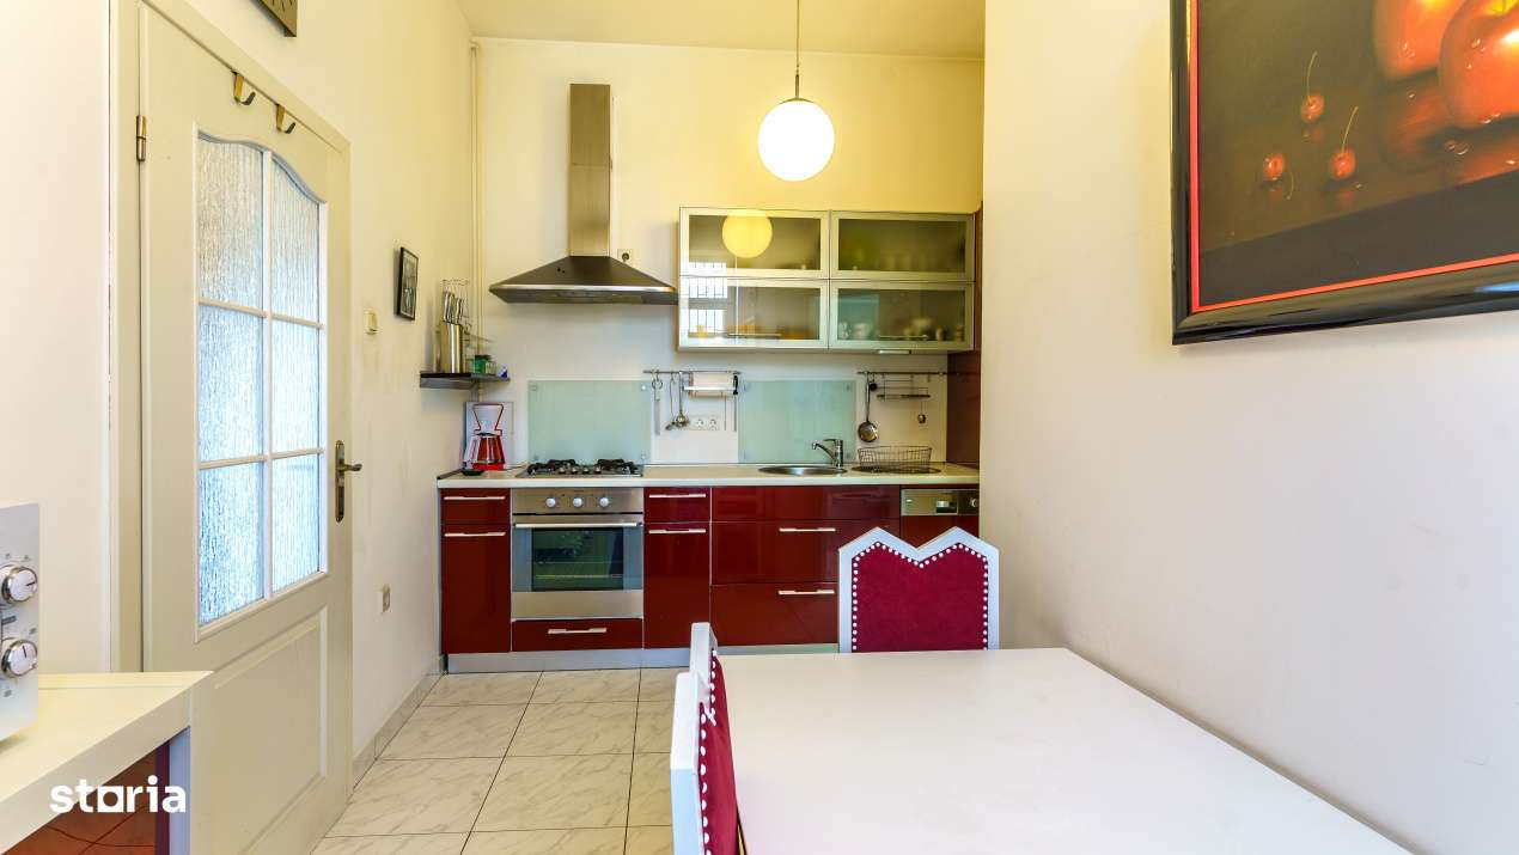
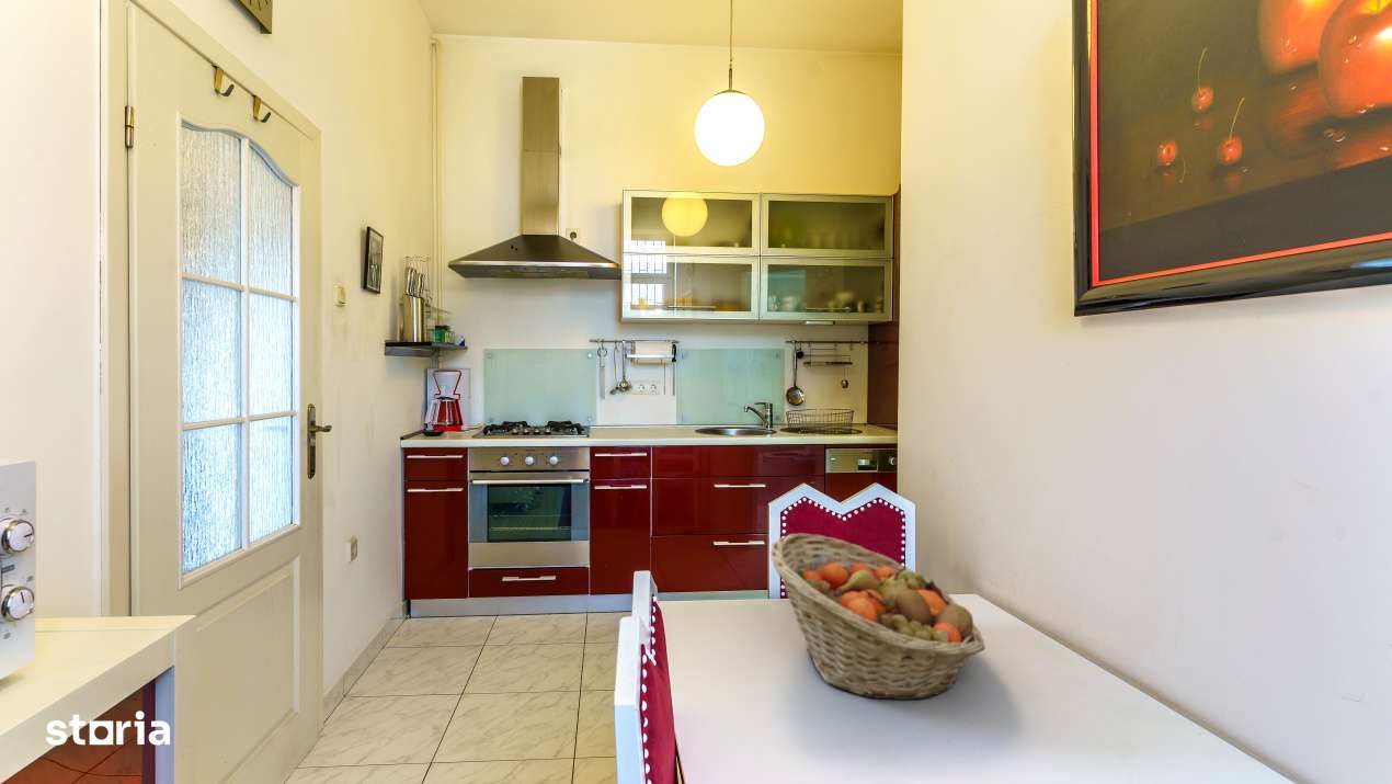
+ fruit basket [769,532,986,701]
